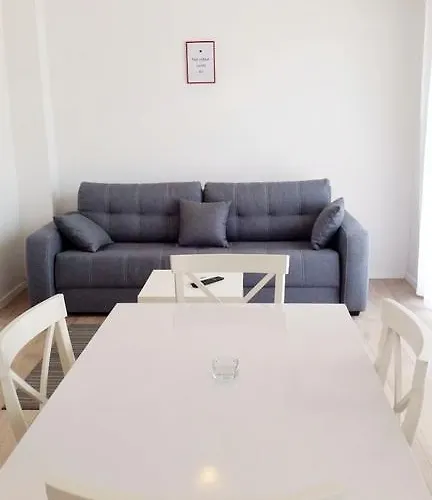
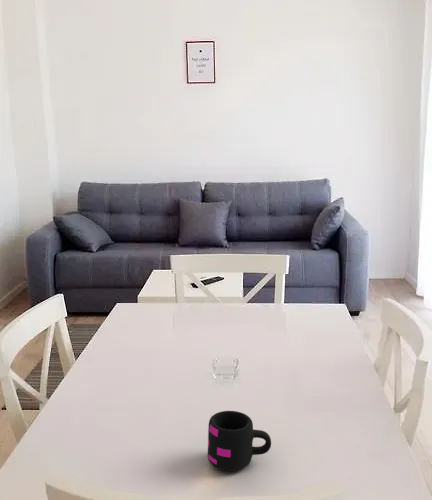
+ mug [207,410,272,472]
